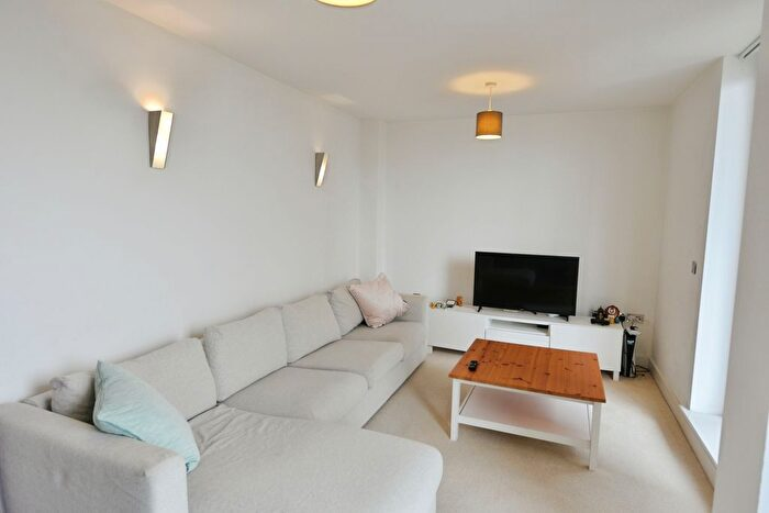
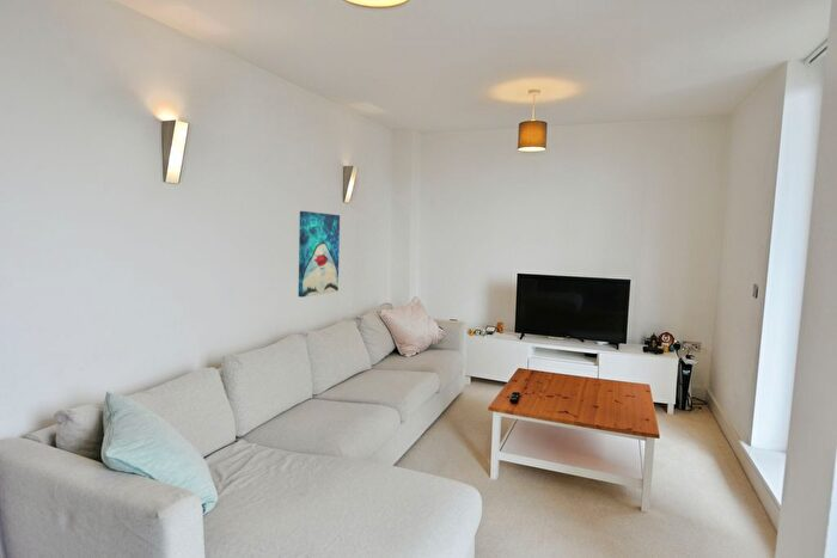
+ wall art [298,210,341,299]
